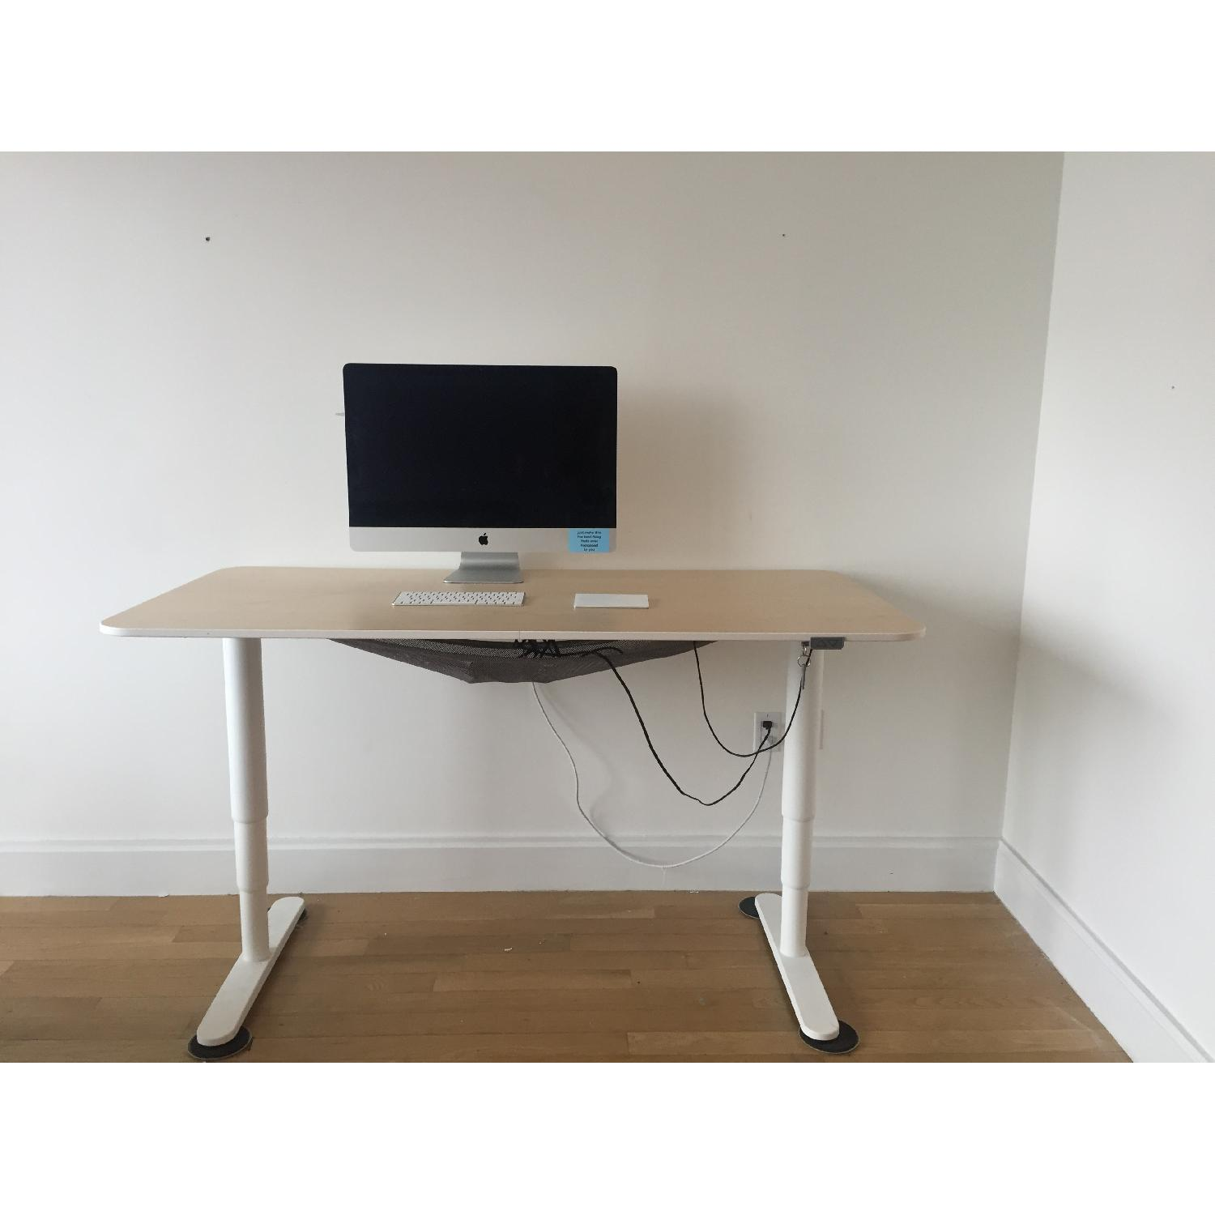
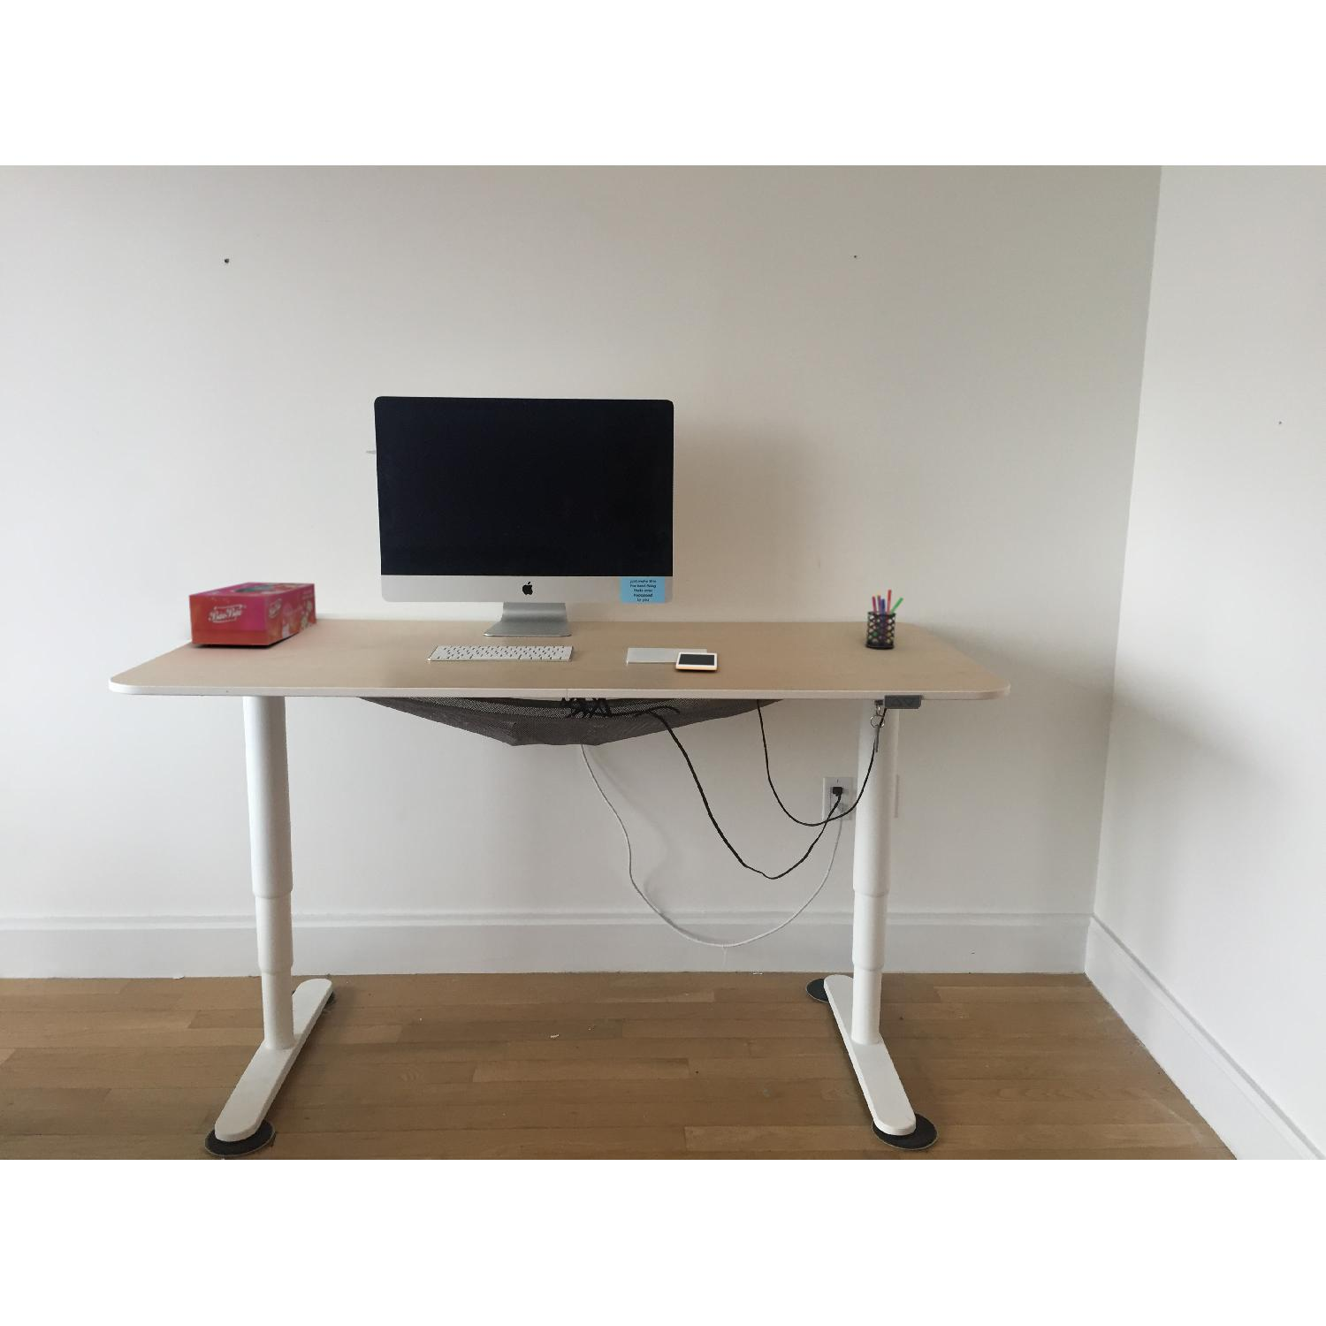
+ pen holder [865,589,905,648]
+ tissue box [187,580,317,646]
+ cell phone [675,652,718,672]
